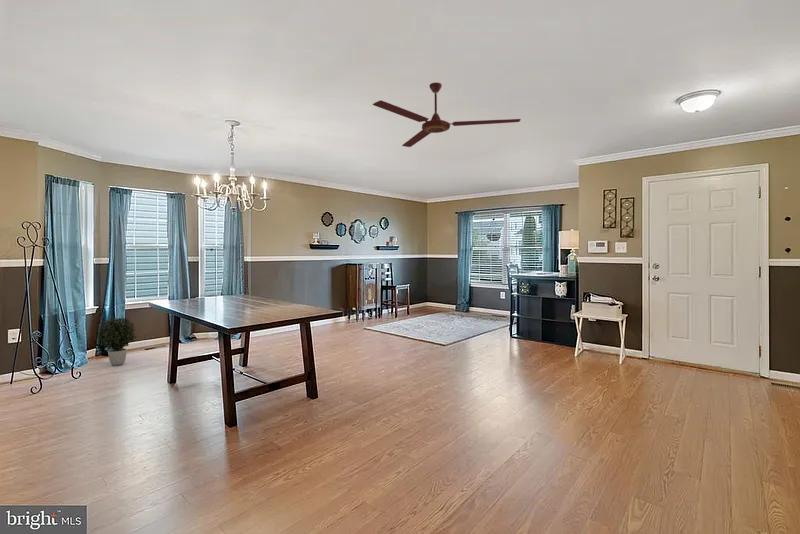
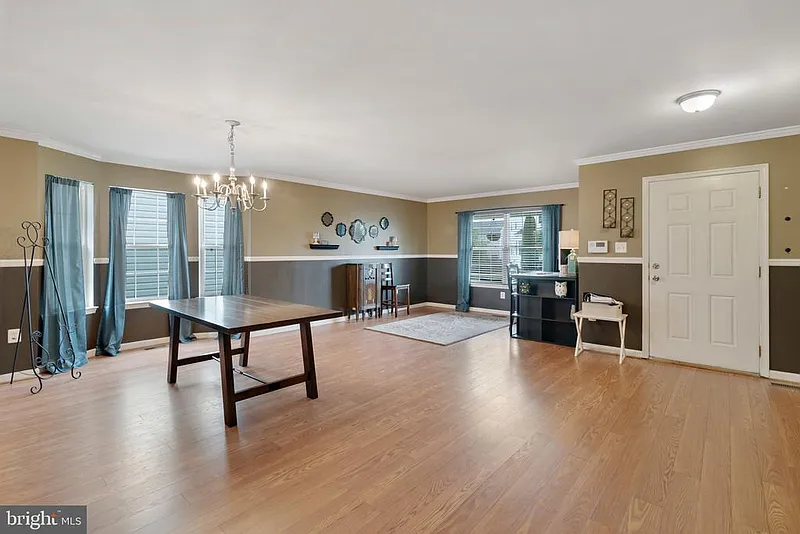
- ceiling fan [371,81,522,148]
- potted plant [96,317,138,367]
